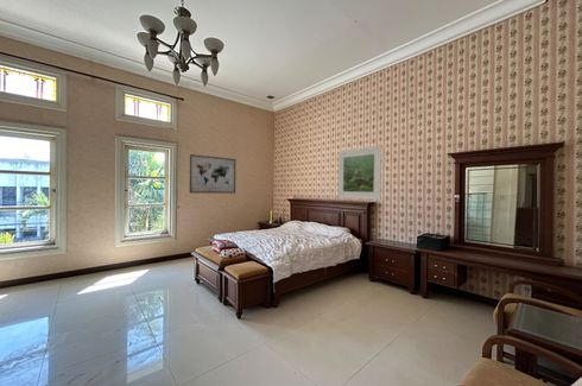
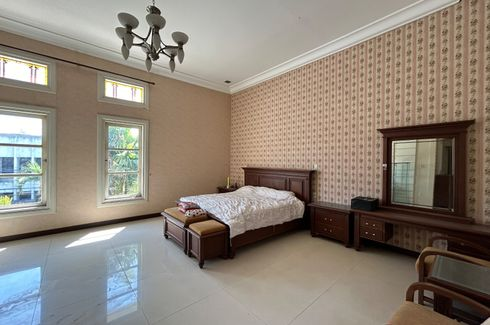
- wall art [189,153,238,195]
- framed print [336,145,382,201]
